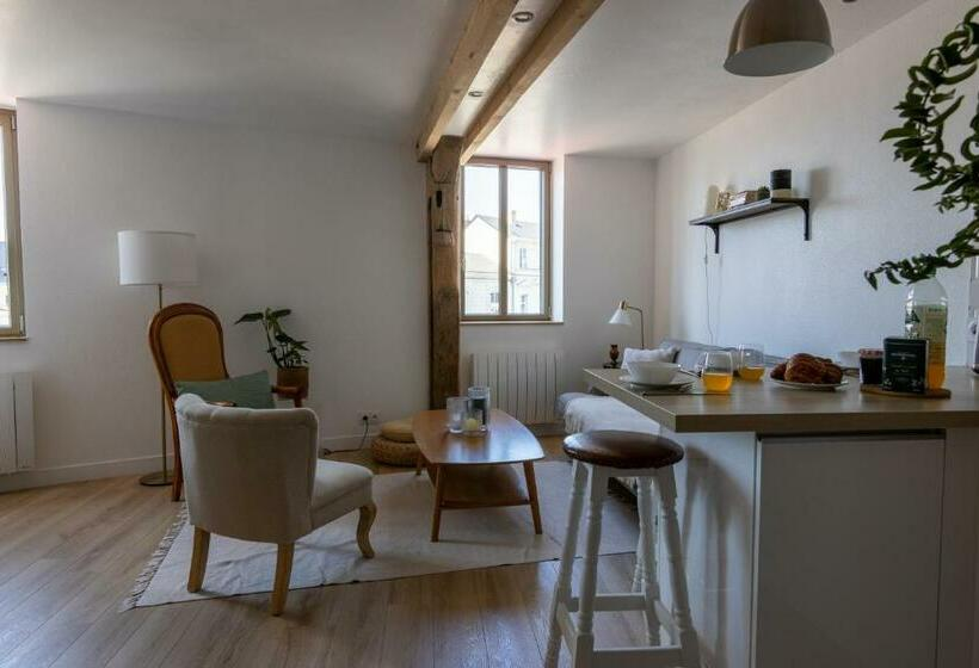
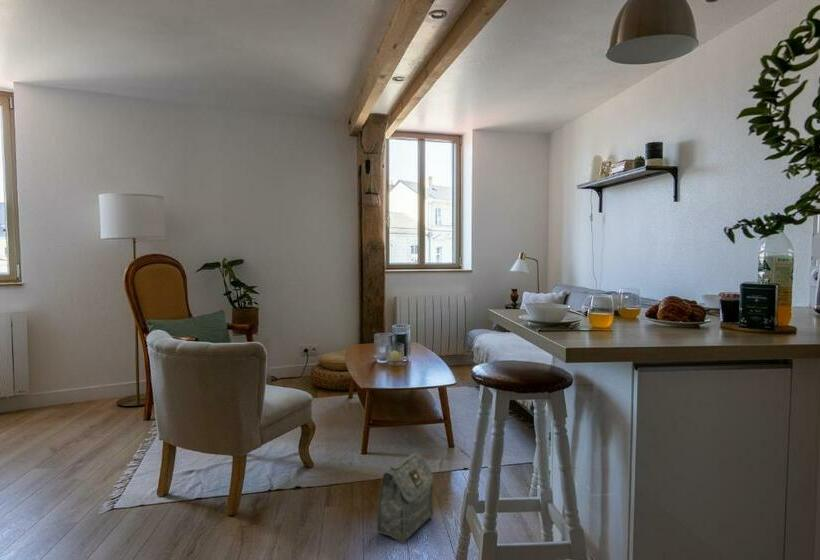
+ bag [376,451,435,544]
